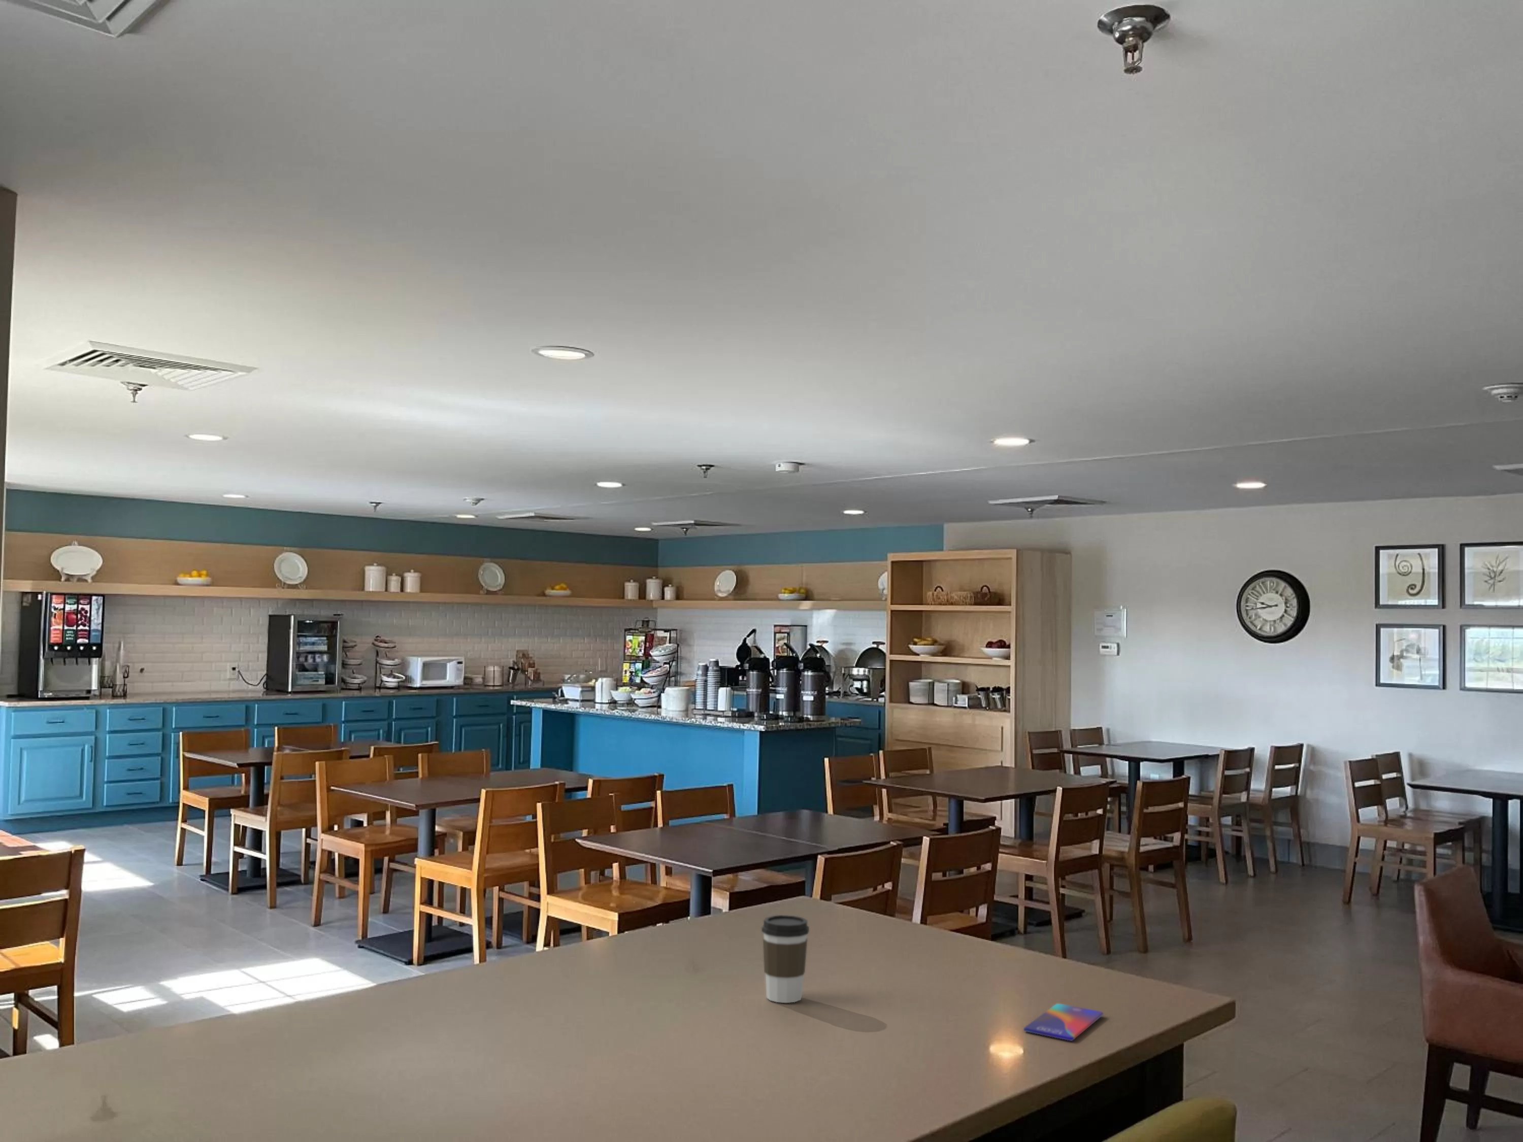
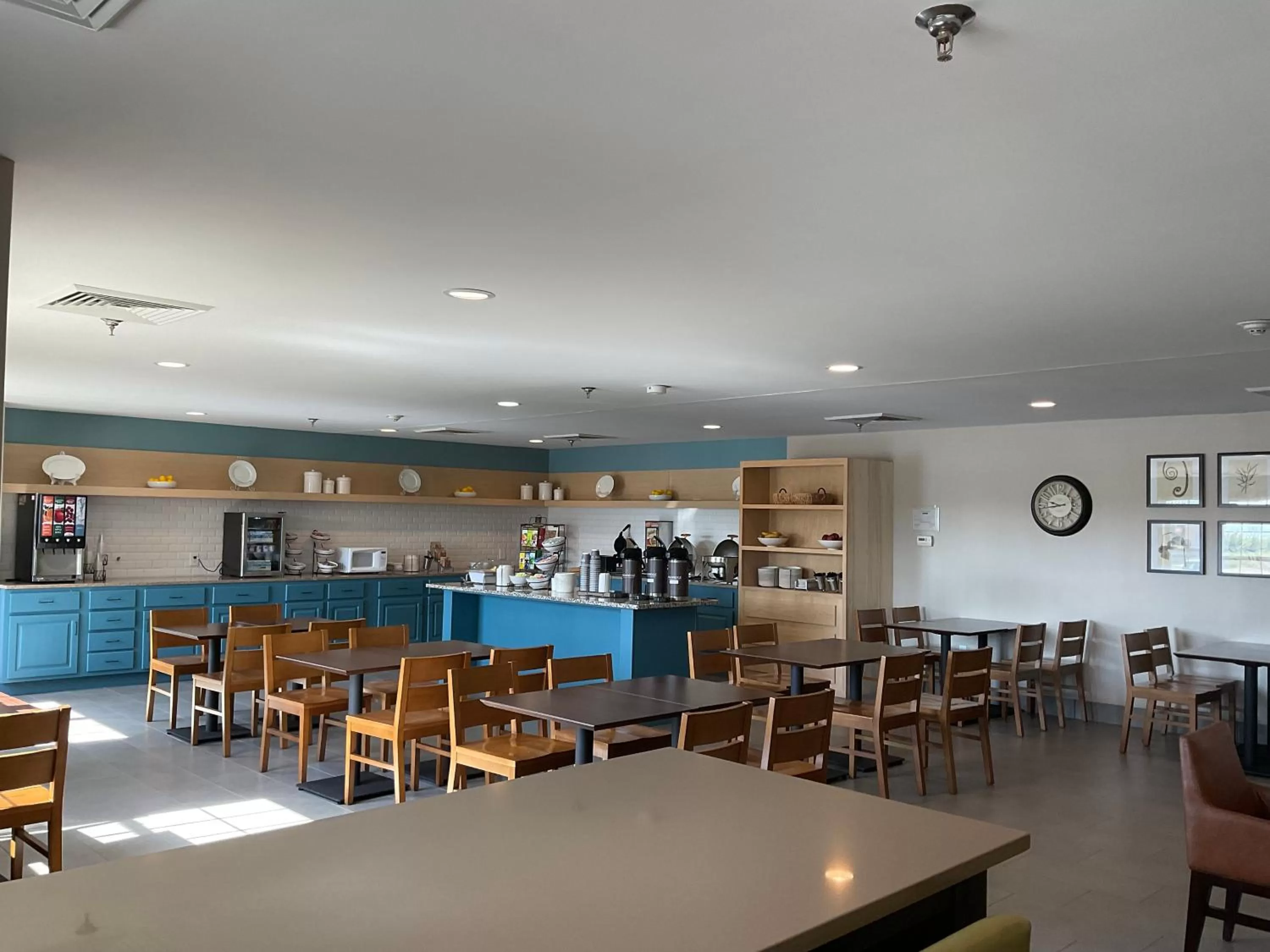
- coffee cup [762,914,809,1003]
- smartphone [1023,1003,1104,1041]
